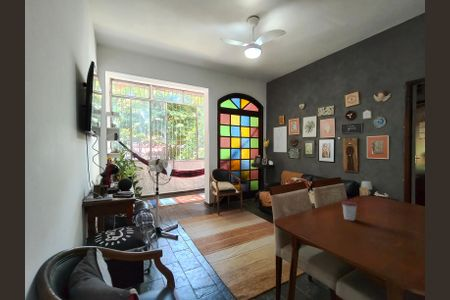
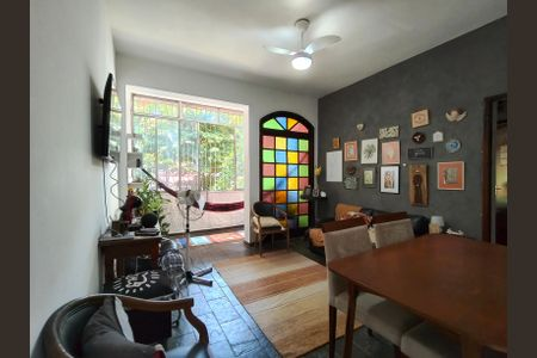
- cup [341,198,359,222]
